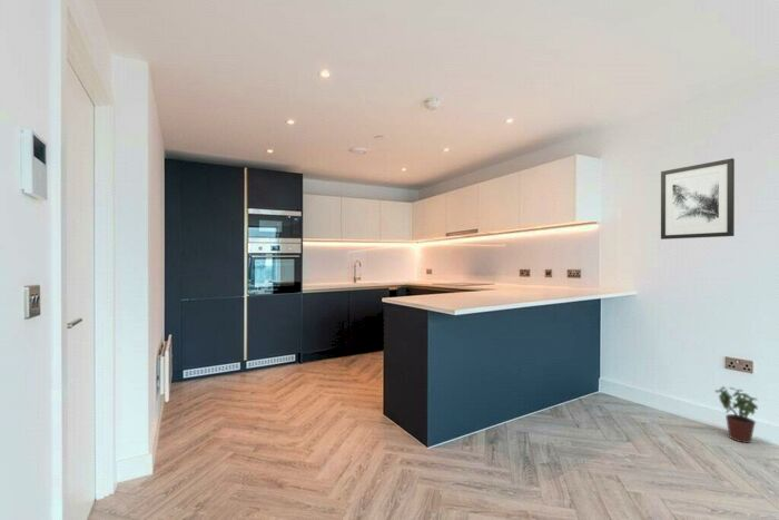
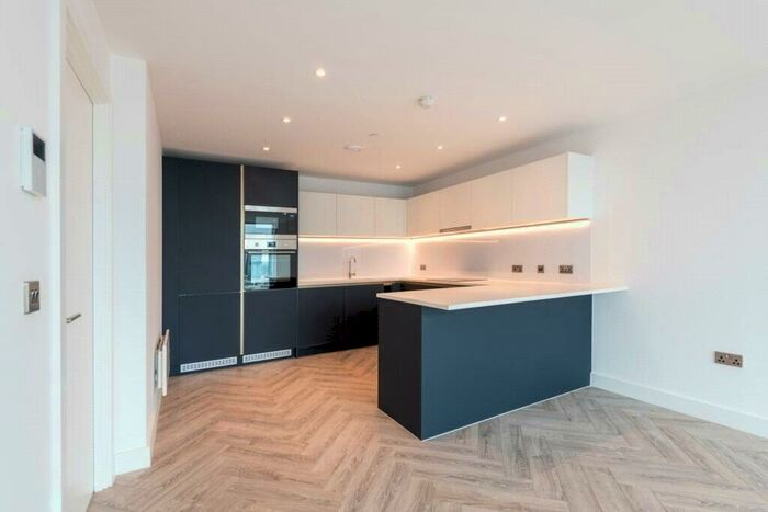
- wall art [660,157,736,241]
- potted plant [713,385,759,444]
